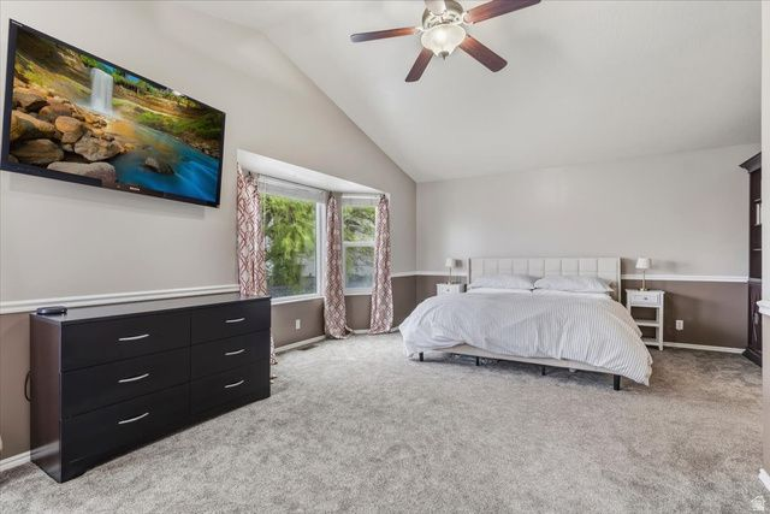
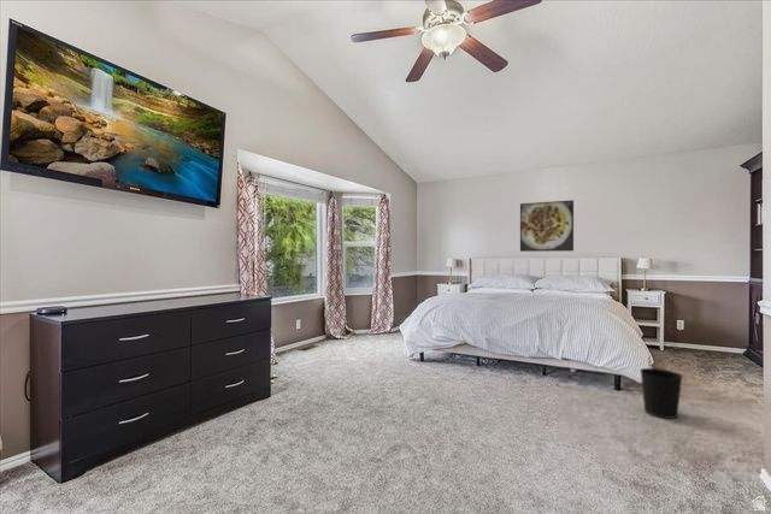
+ wastebasket [638,367,684,420]
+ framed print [519,199,575,253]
